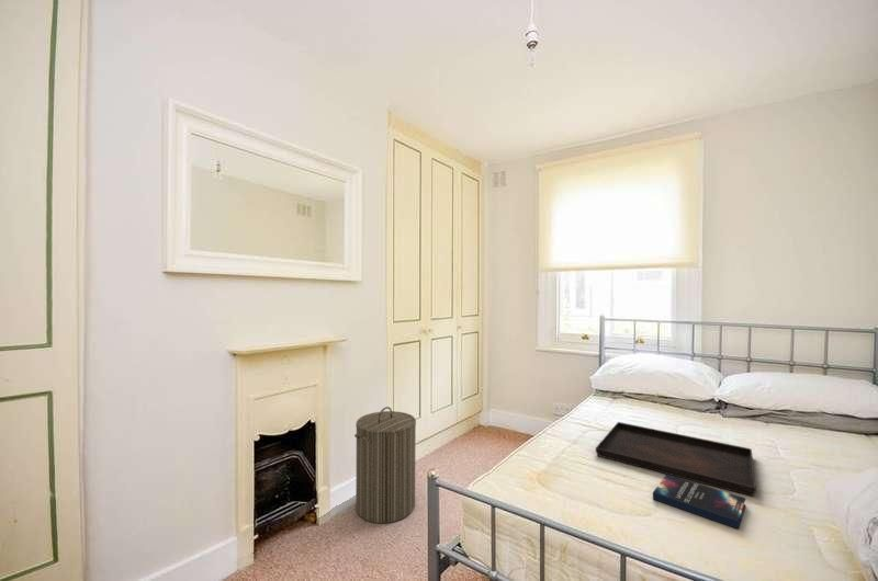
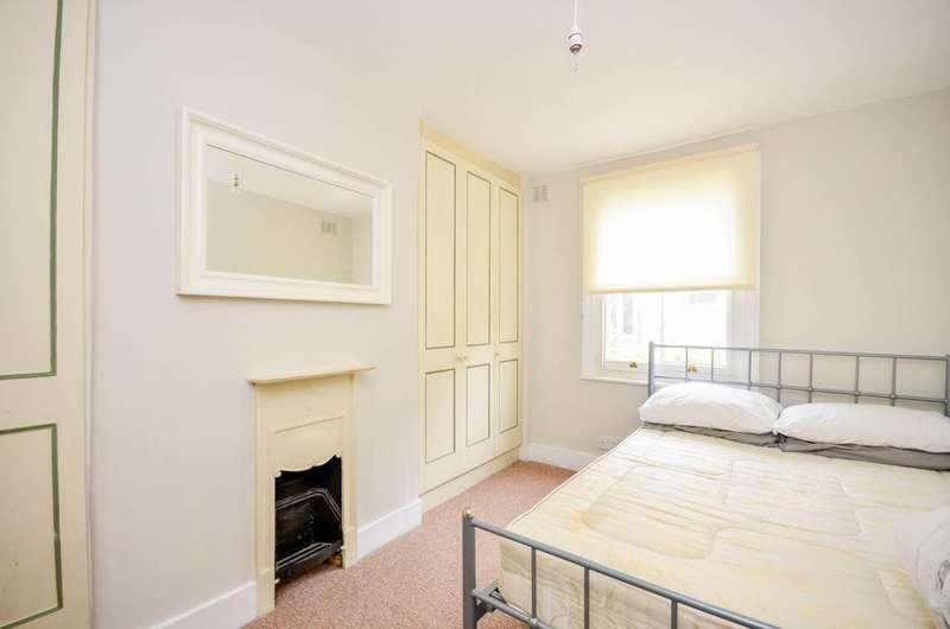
- hardback book [652,474,746,529]
- laundry hamper [353,406,417,524]
- serving tray [595,421,757,498]
